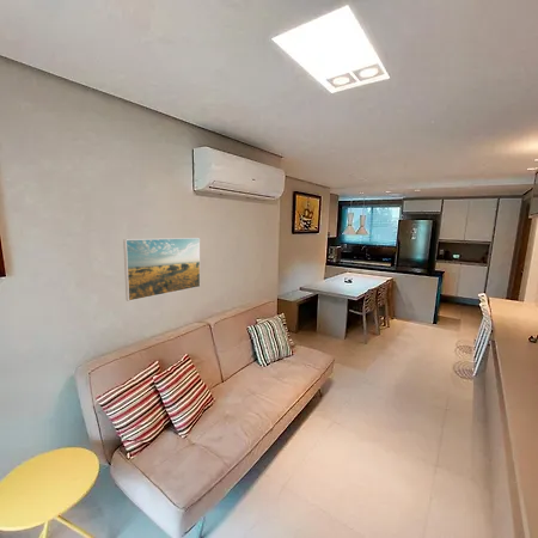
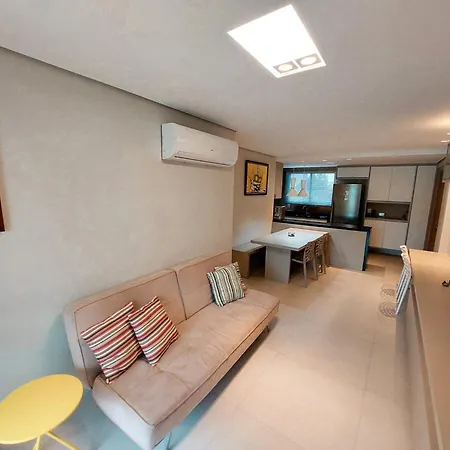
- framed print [122,237,201,302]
